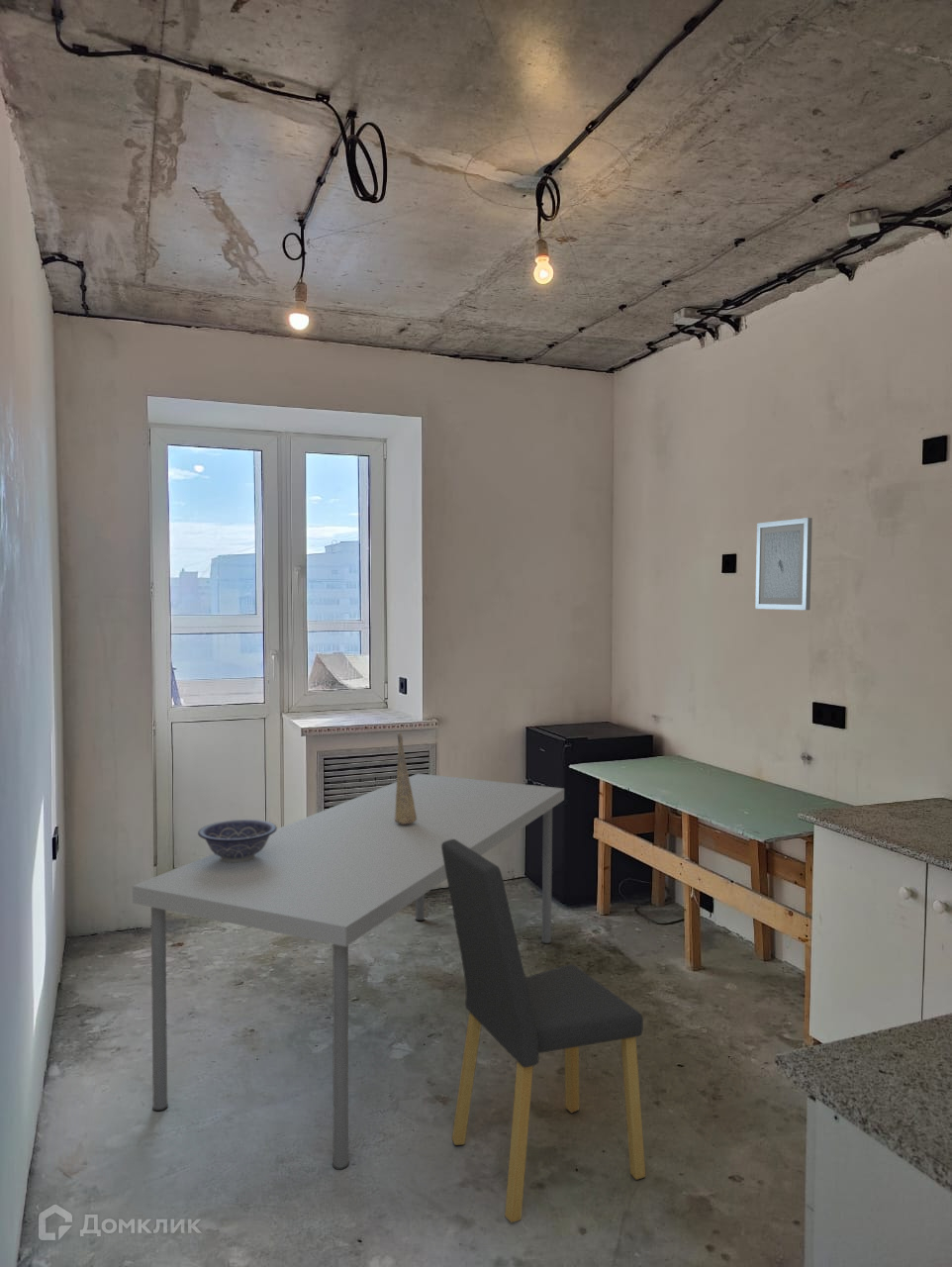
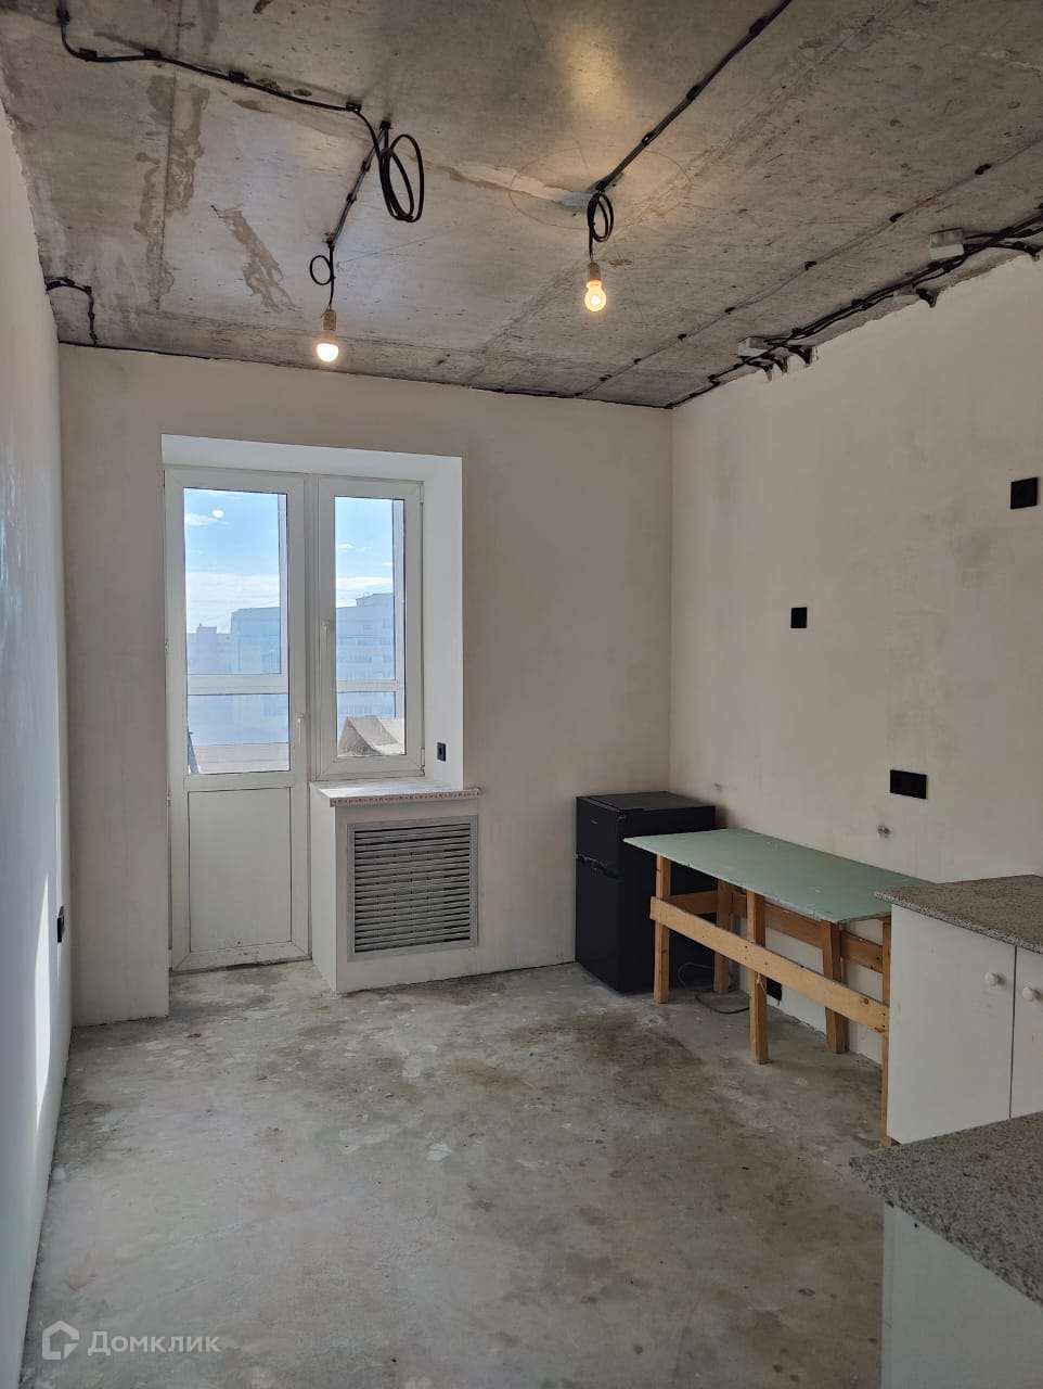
- wall art [754,517,813,611]
- decorative bowl [197,819,278,862]
- decorative vase [395,731,417,825]
- dining table [132,772,565,1171]
- dining chair [441,839,646,1224]
